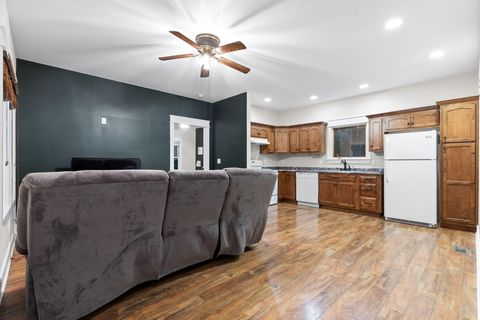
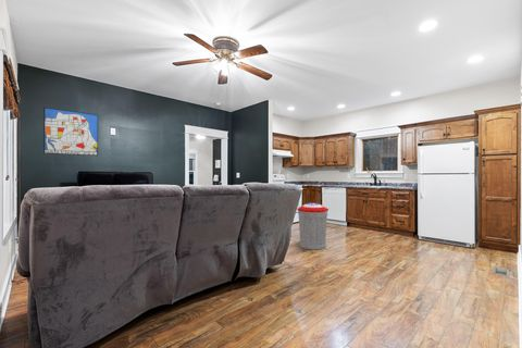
+ trash can [296,202,330,251]
+ wall art [42,107,99,157]
